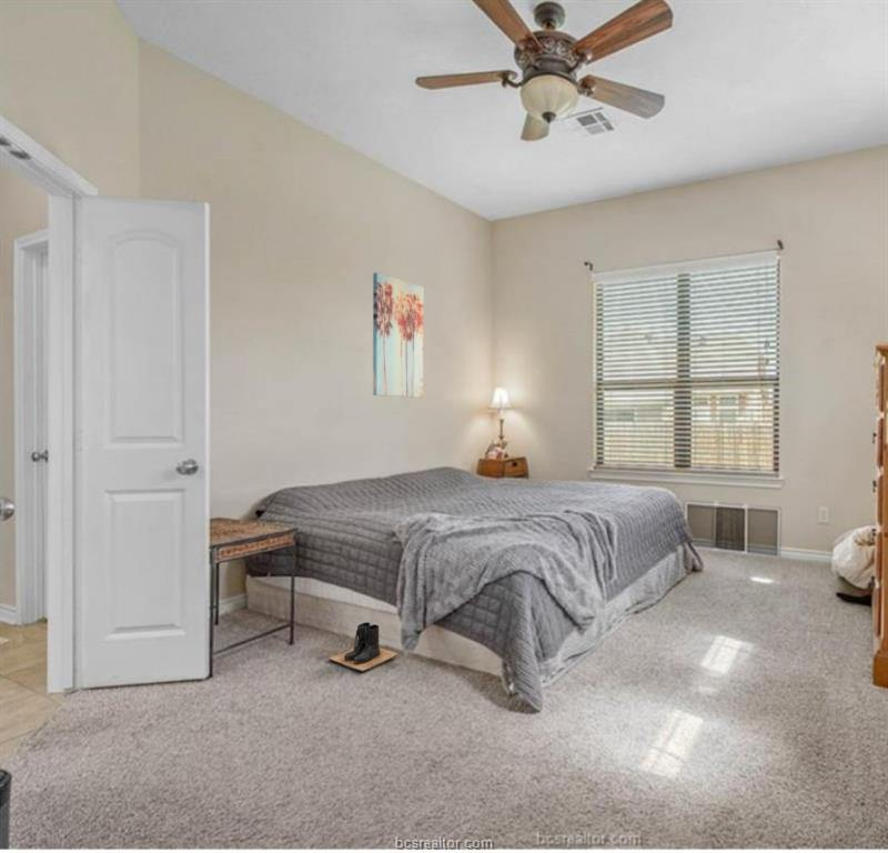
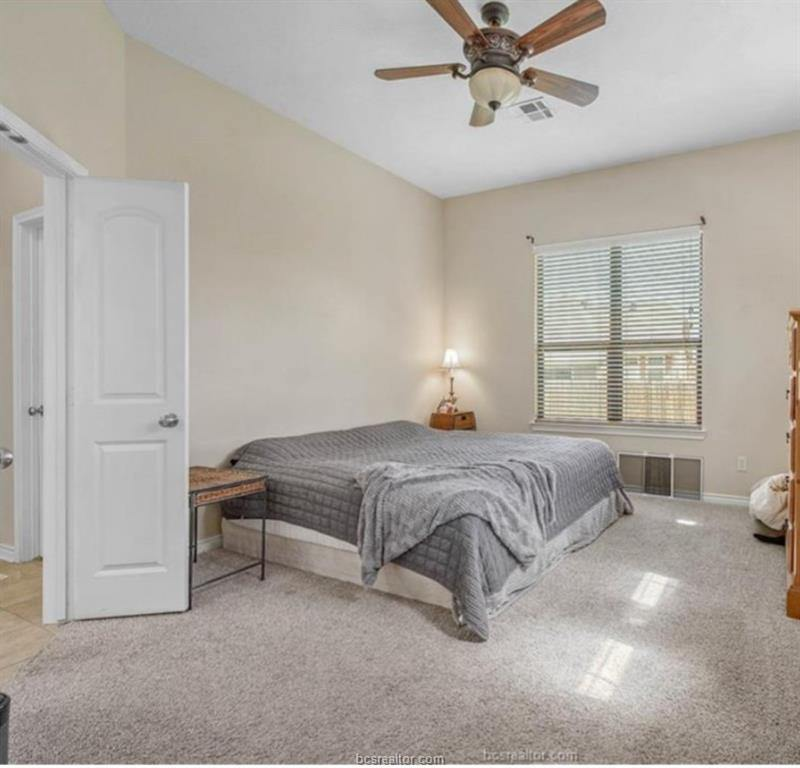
- wall art [372,271,425,399]
- boots [329,621,400,673]
